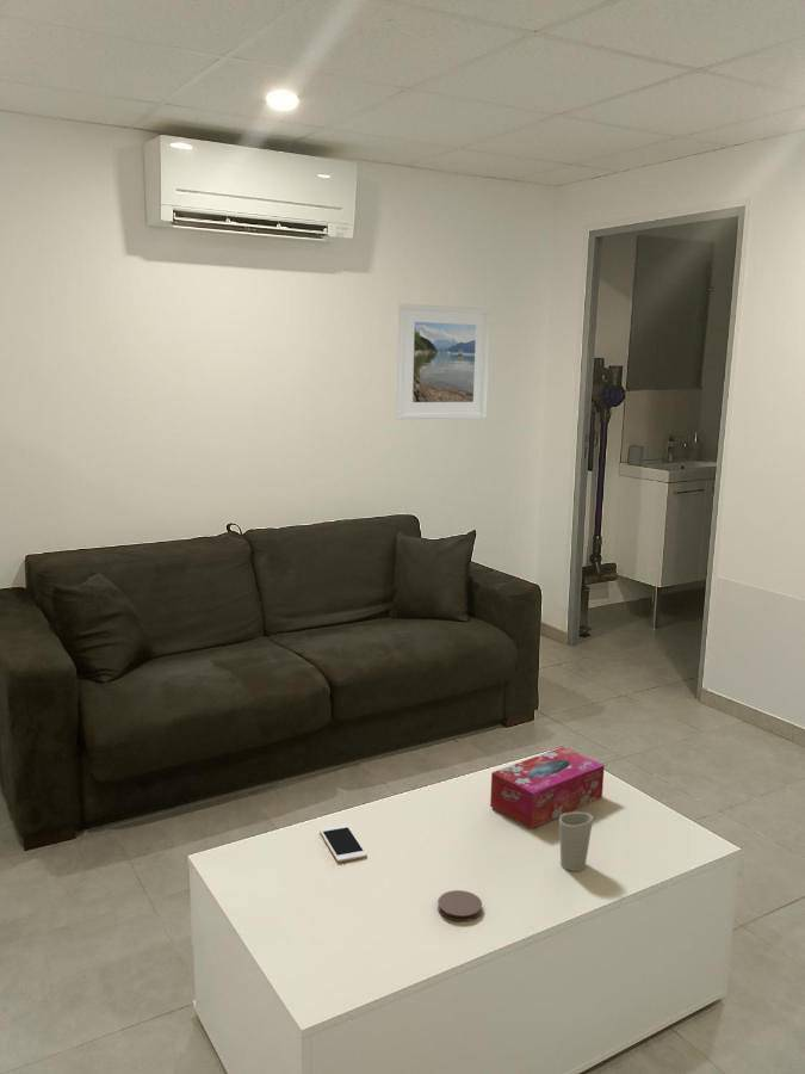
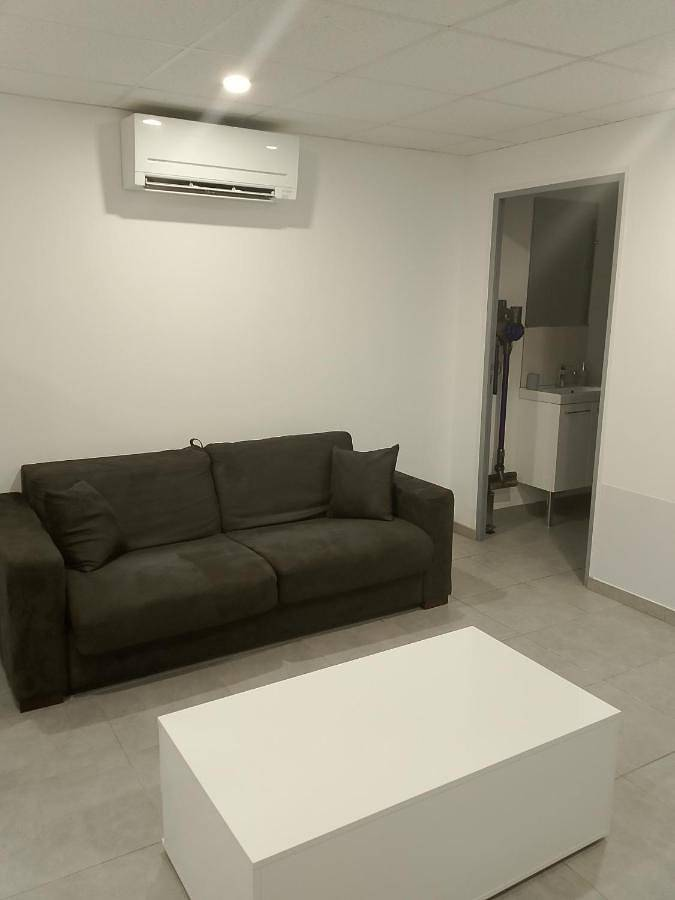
- cup [558,811,594,872]
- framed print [396,302,491,420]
- cell phone [318,823,369,863]
- tissue box [489,746,606,829]
- coaster [436,889,483,922]
